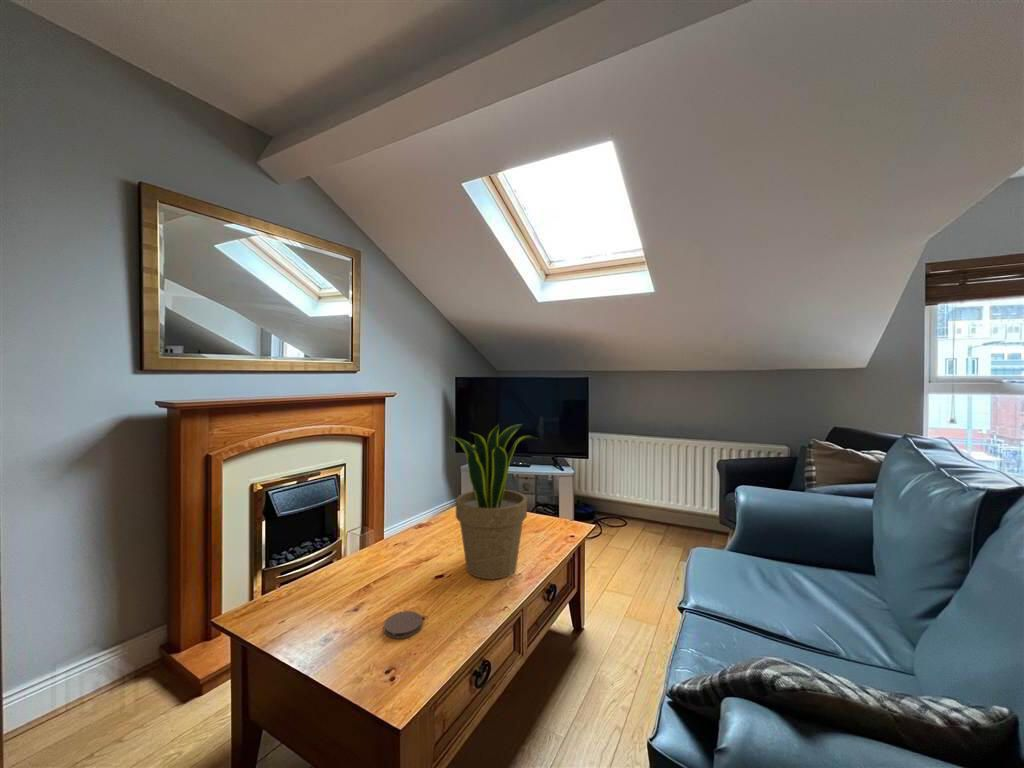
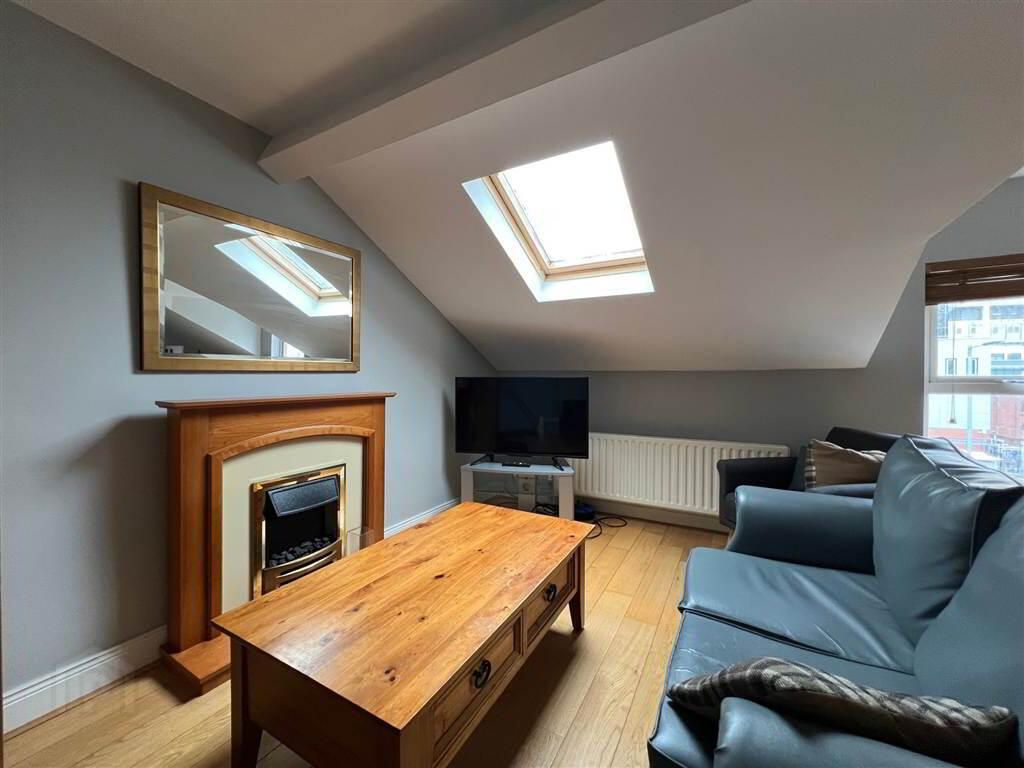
- coaster [383,610,424,640]
- potted plant [447,423,538,580]
